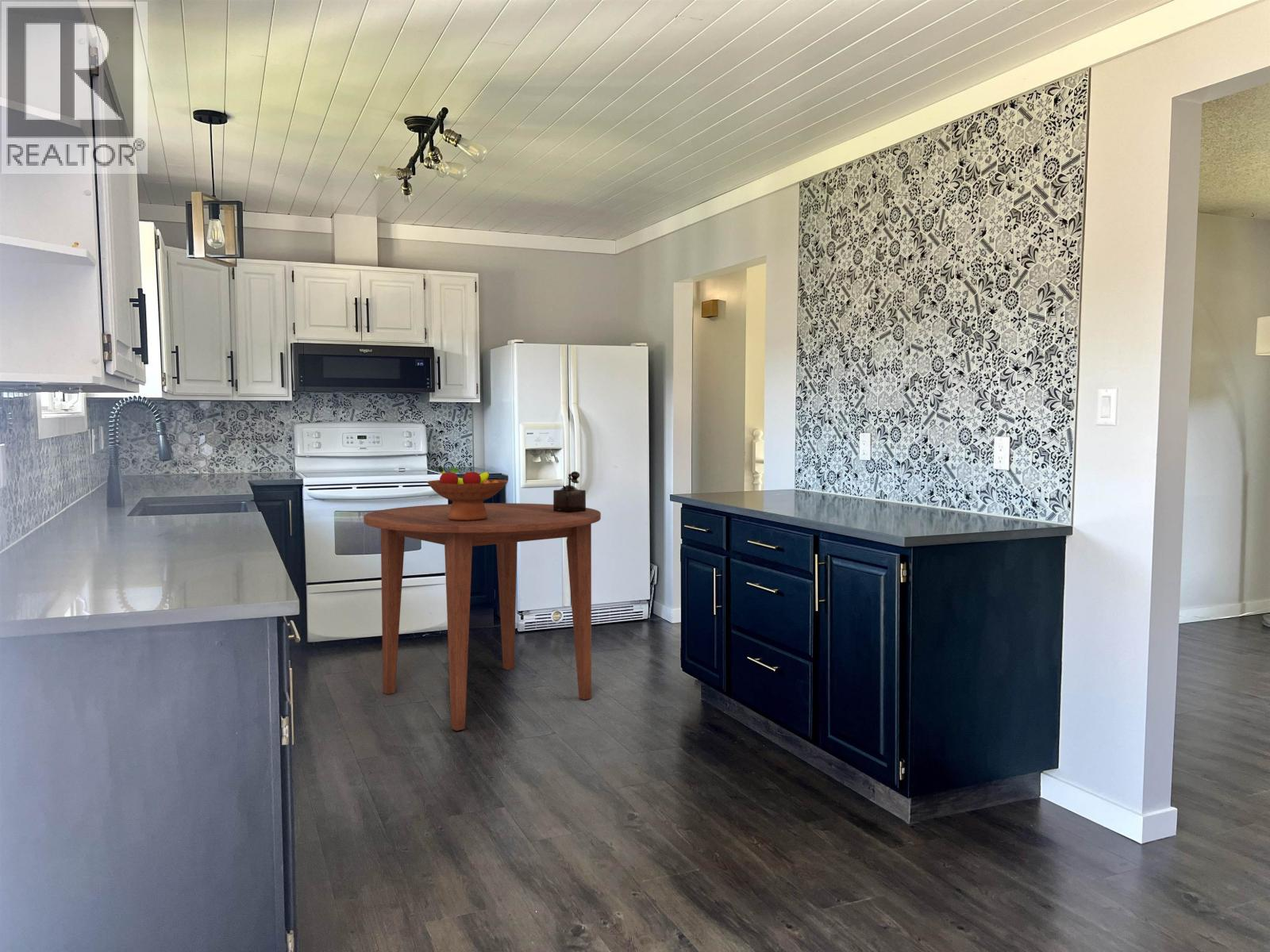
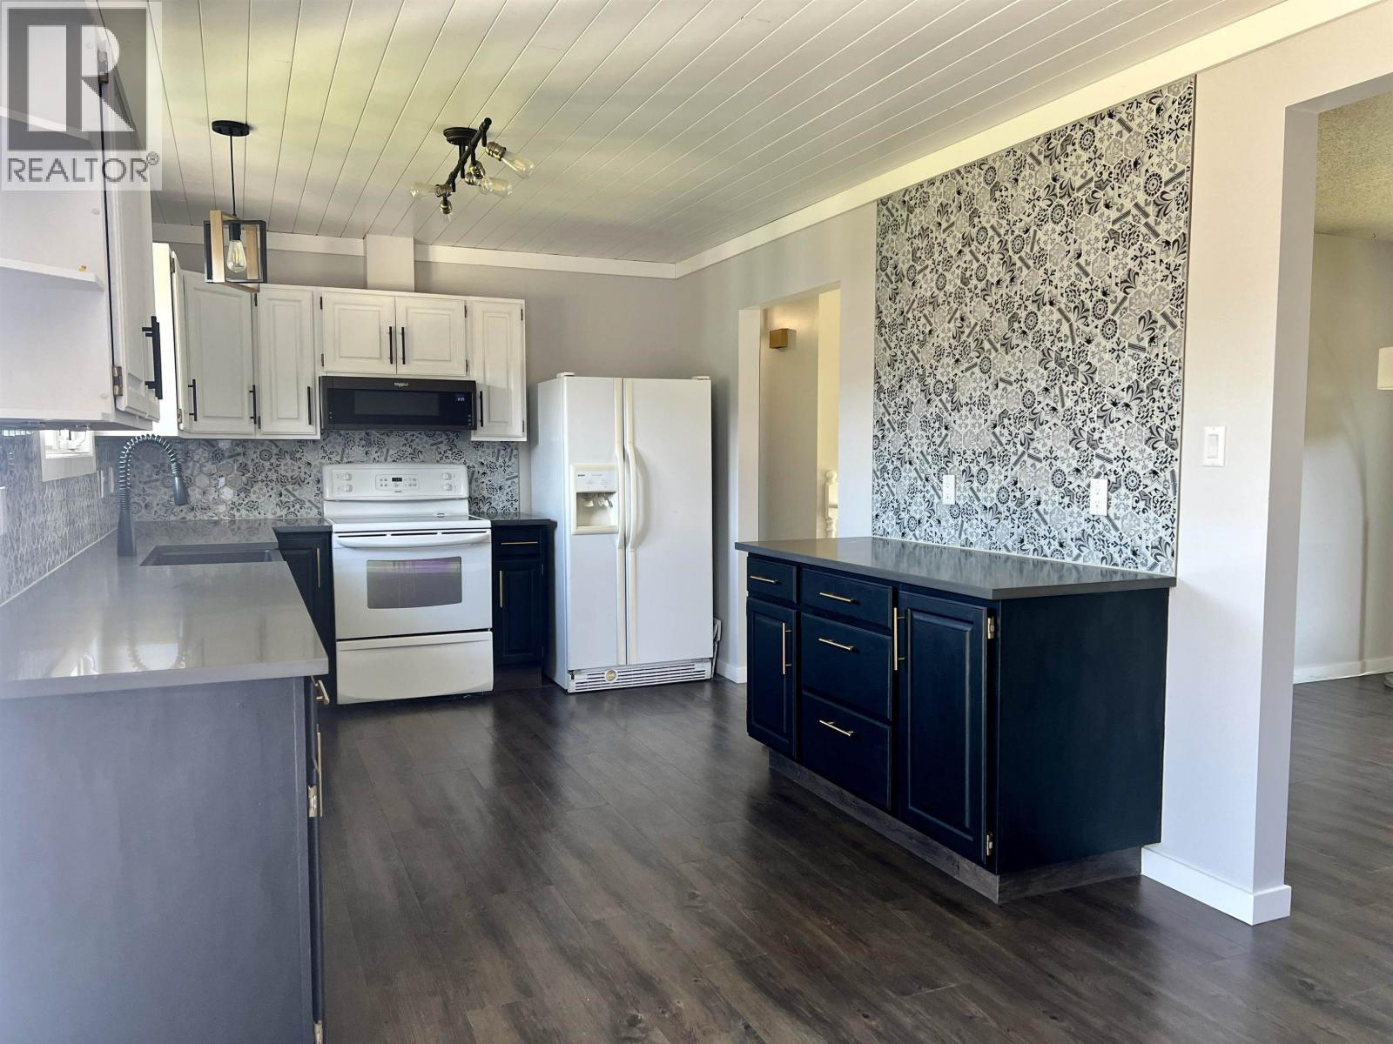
- dining table [363,502,602,731]
- fruit bowl [426,466,509,521]
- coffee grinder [552,470,587,512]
